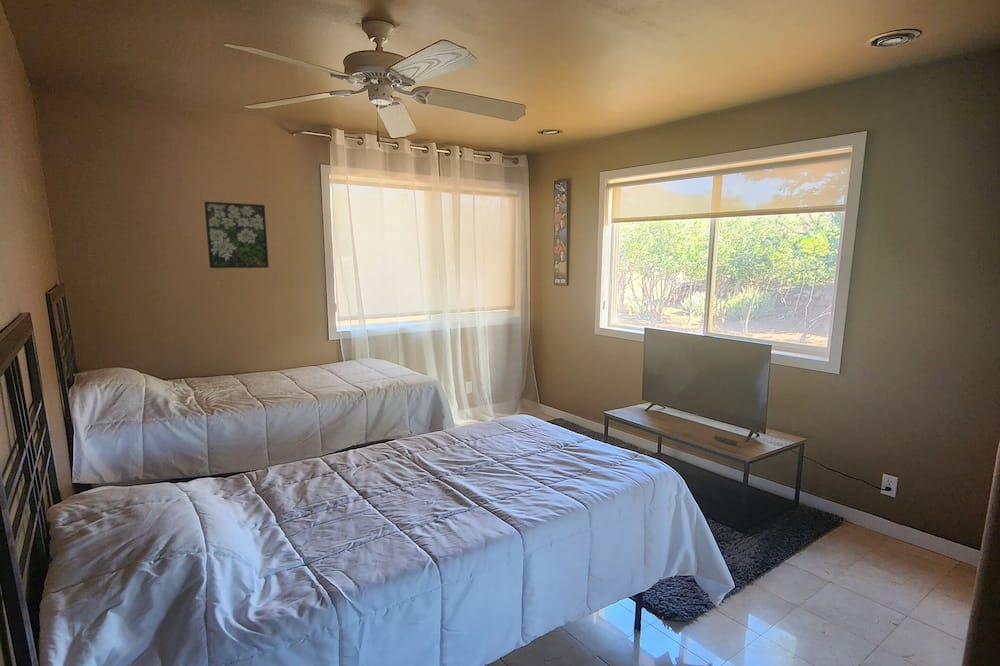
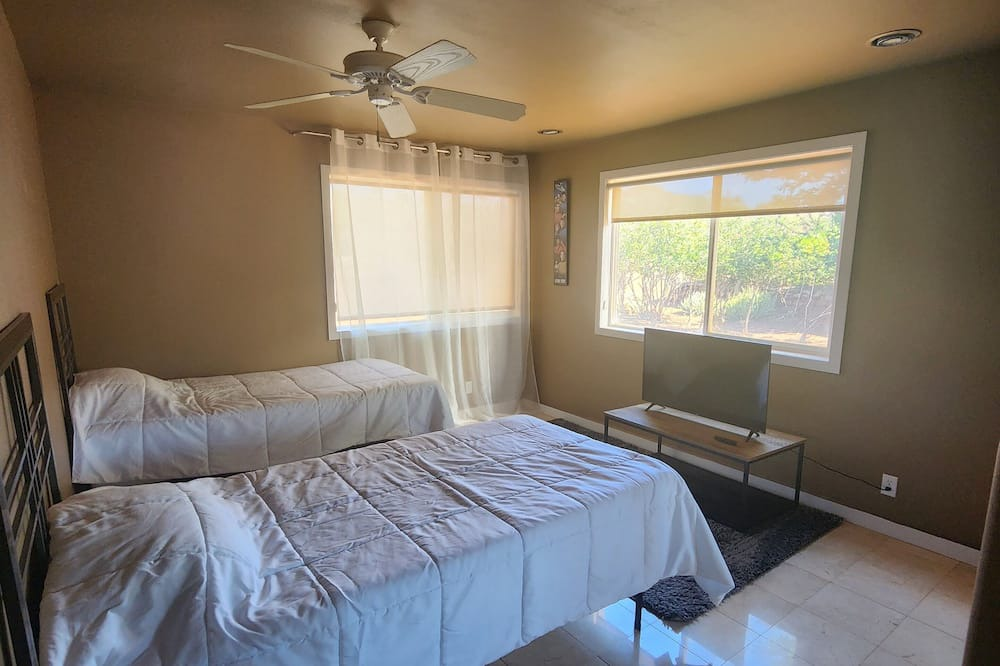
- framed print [203,201,270,269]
